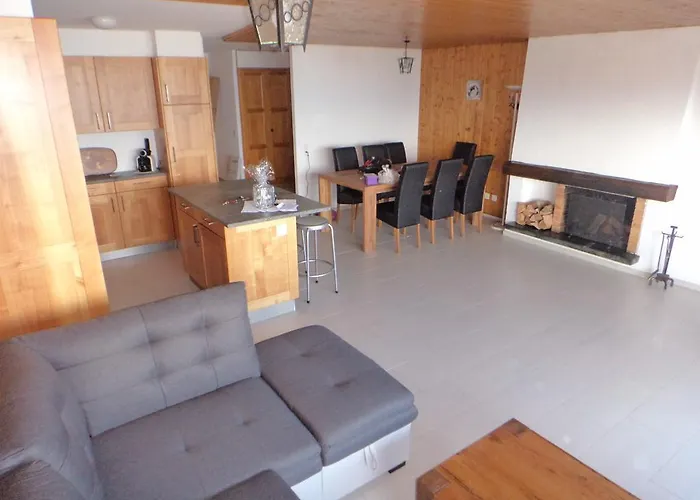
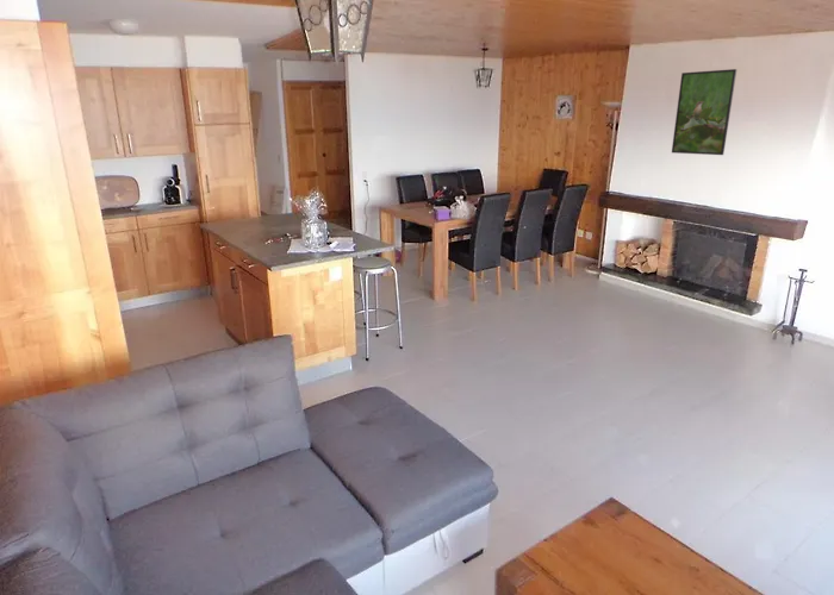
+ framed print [671,68,737,156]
